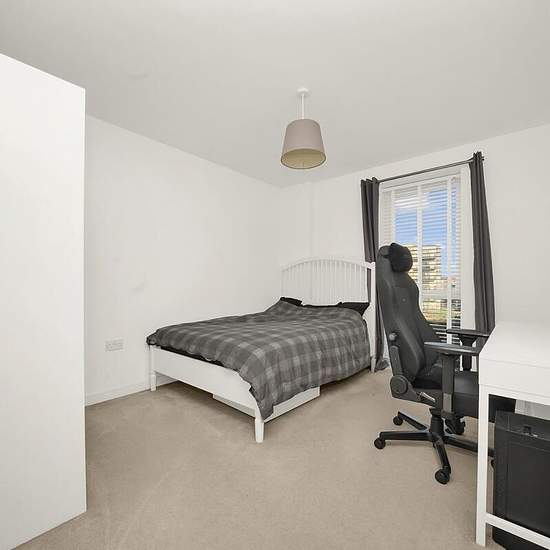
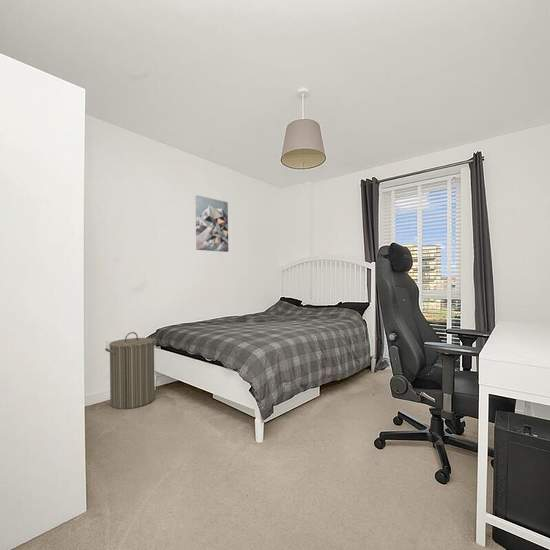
+ wall art [194,195,229,253]
+ laundry hamper [104,331,157,410]
